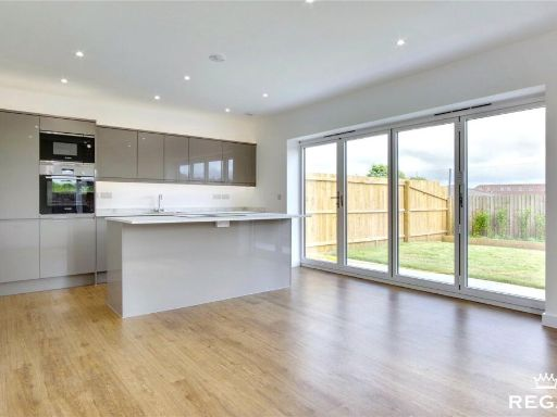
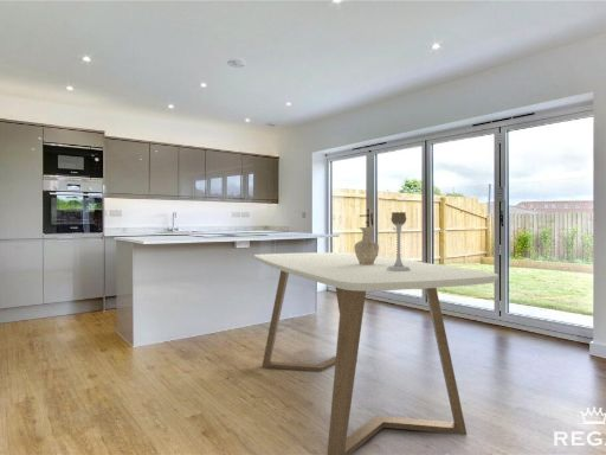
+ vase [353,226,380,264]
+ dining table [253,251,499,455]
+ candle holder [387,211,411,271]
